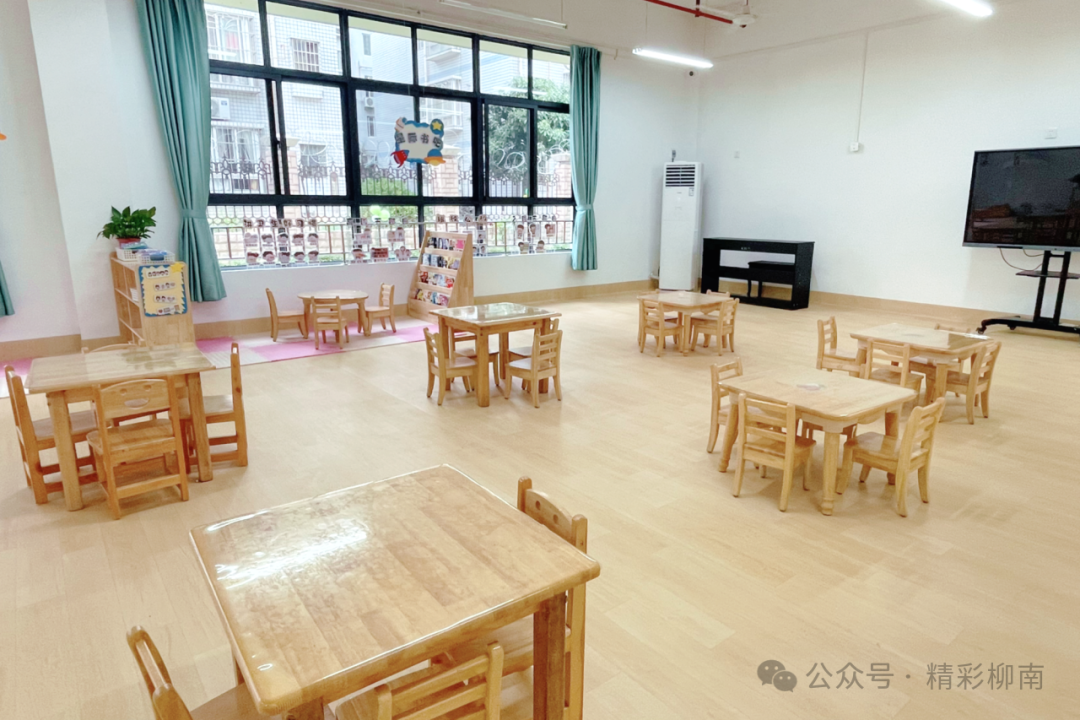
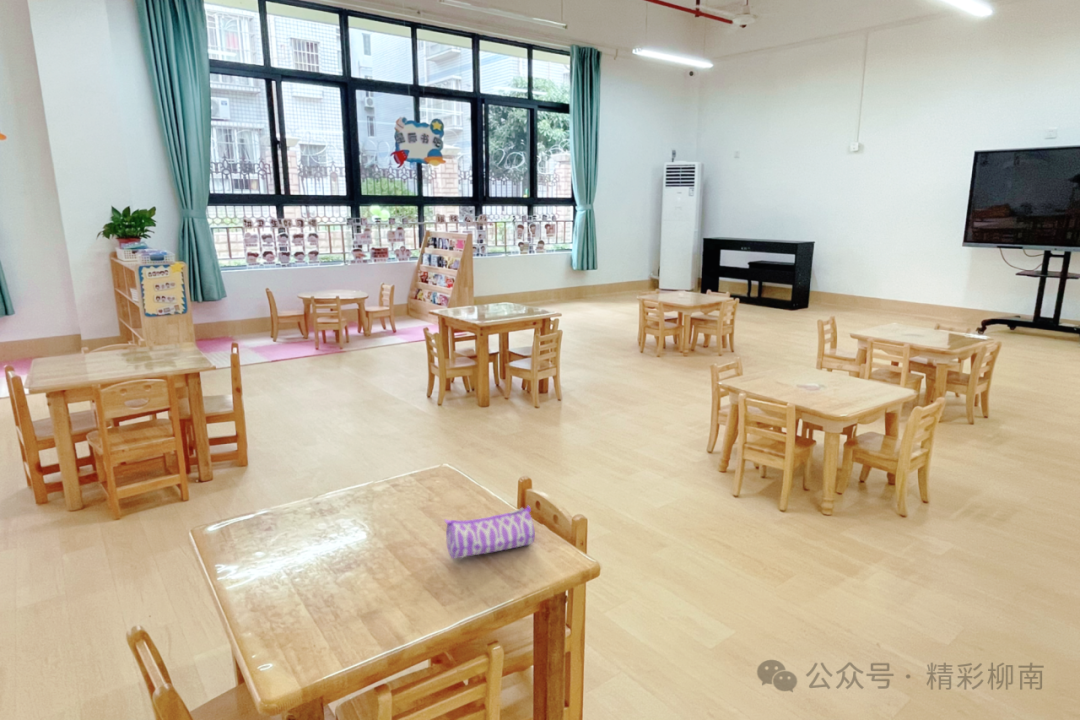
+ pencil case [443,504,536,560]
